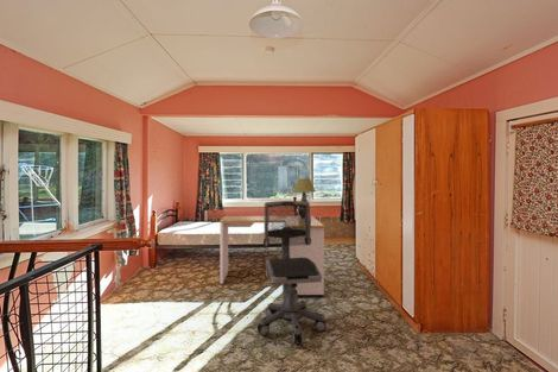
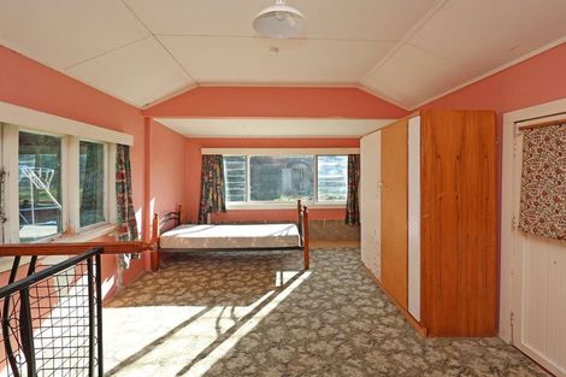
- desk [218,215,325,297]
- office chair [256,200,328,346]
- table lamp [292,177,317,217]
